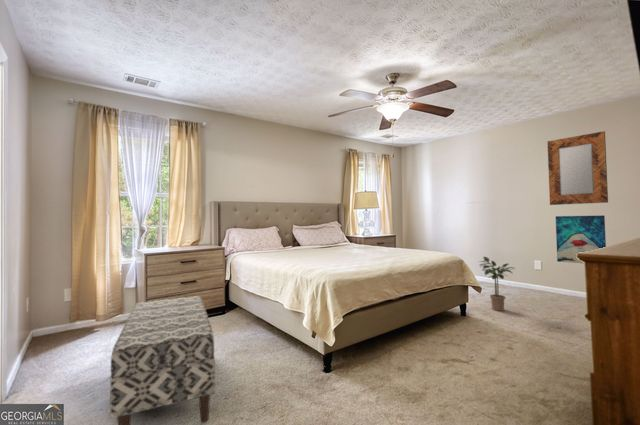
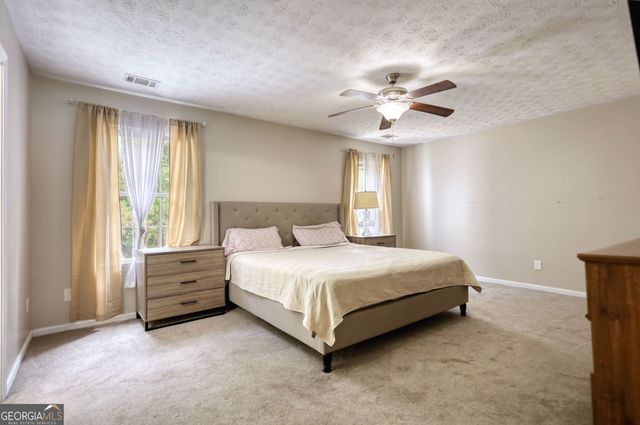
- bench [109,294,216,425]
- wall art [555,214,607,265]
- home mirror [547,130,609,206]
- potted plant [478,256,516,312]
